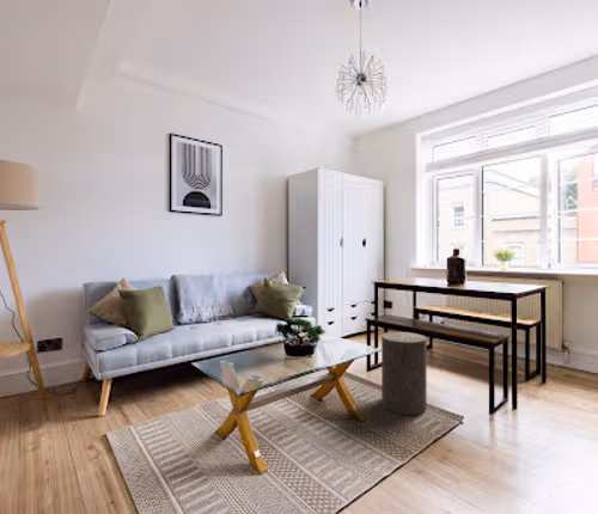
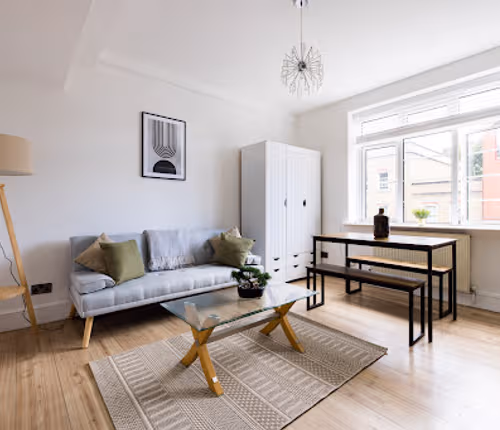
- stool [380,331,428,416]
